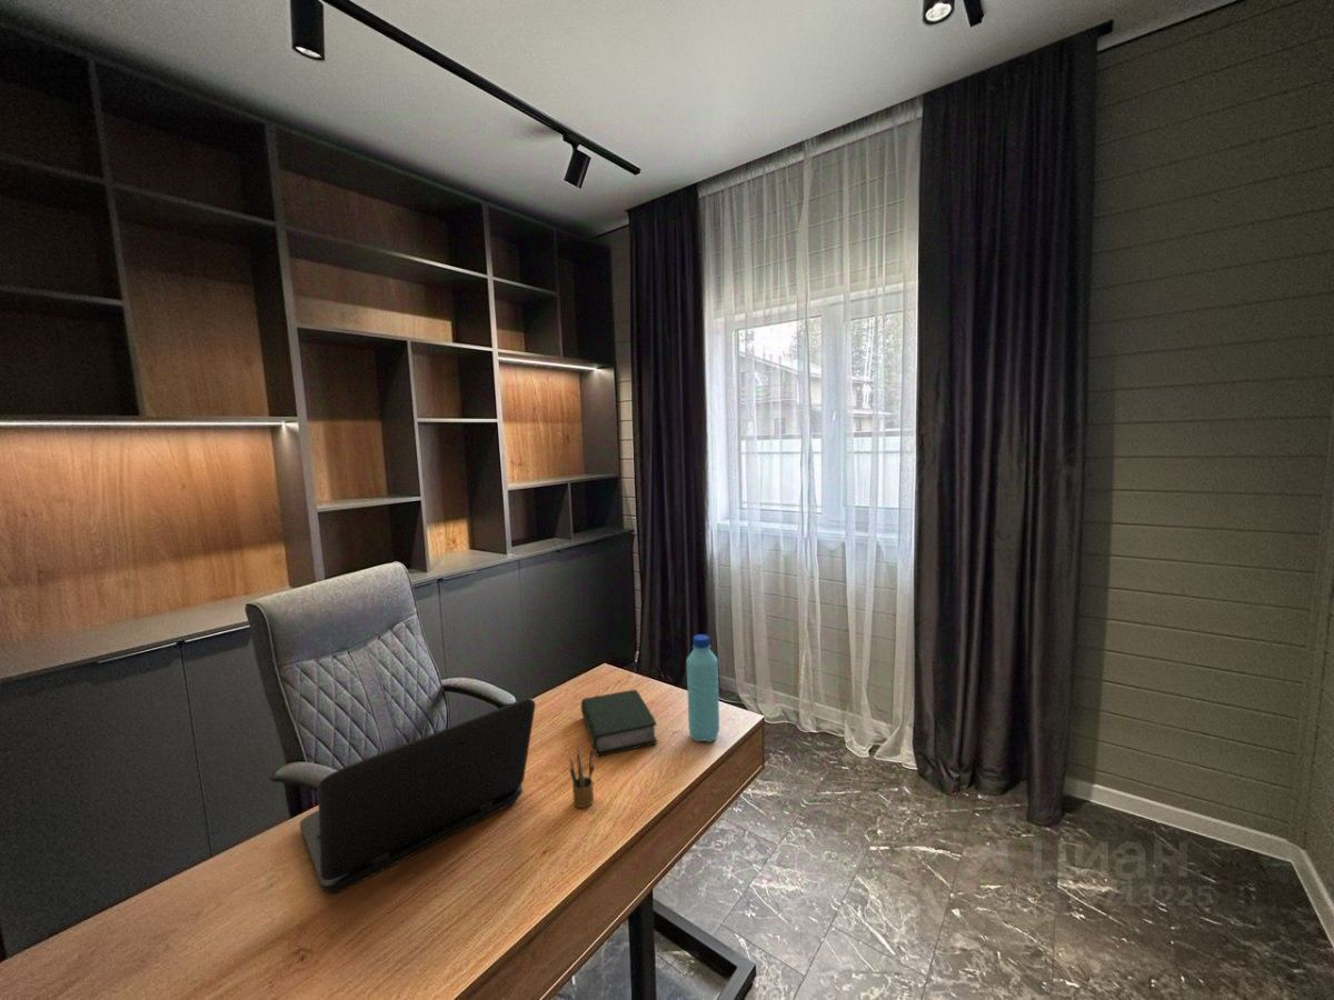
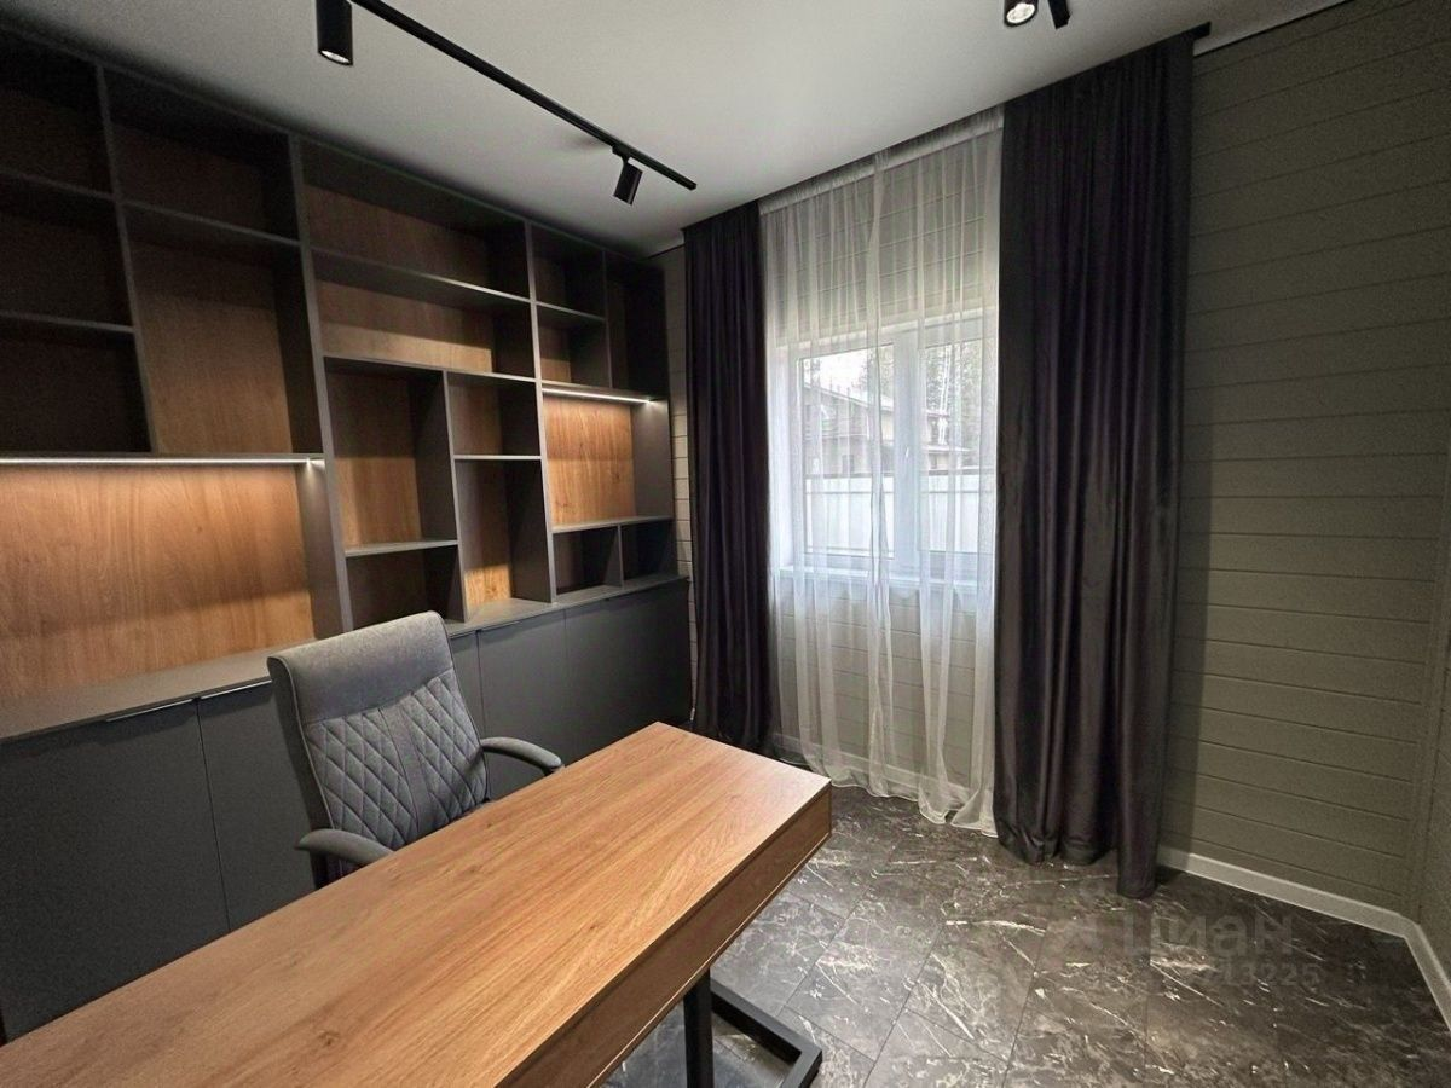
- water bottle [686,633,720,743]
- laptop [299,697,537,896]
- book [580,689,658,758]
- pencil box [568,744,595,809]
